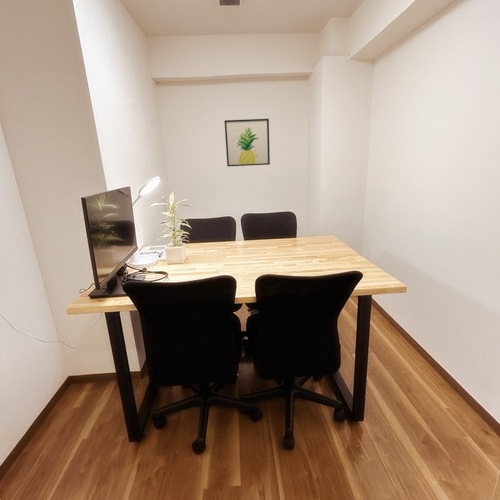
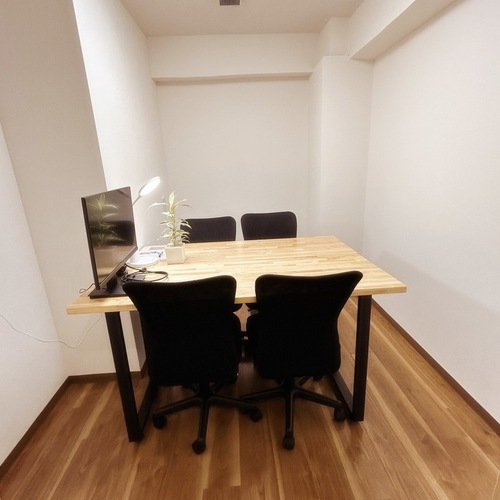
- wall art [224,118,271,167]
